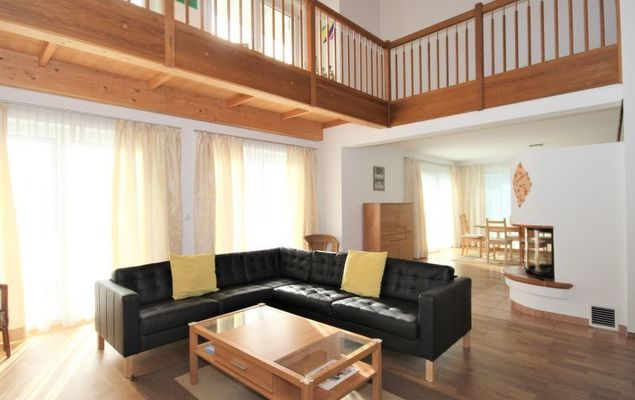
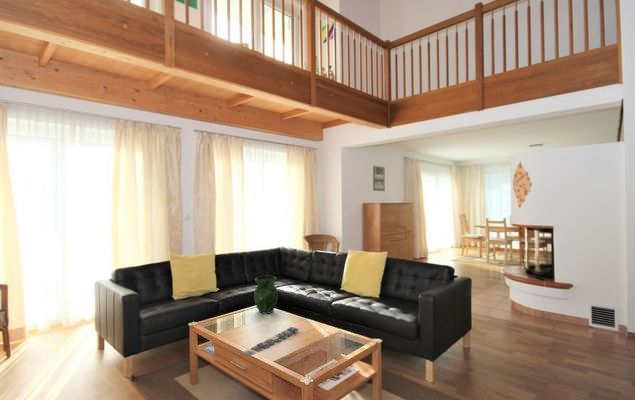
+ vase [253,275,279,315]
+ book [241,326,300,357]
